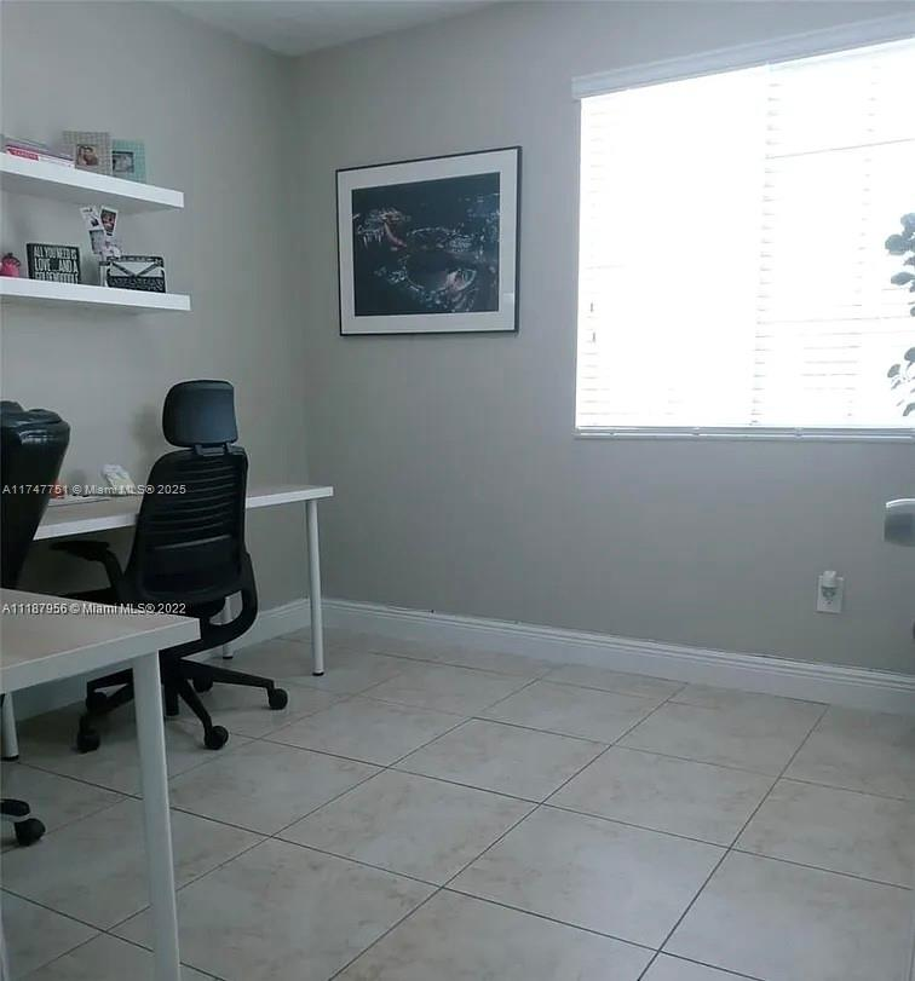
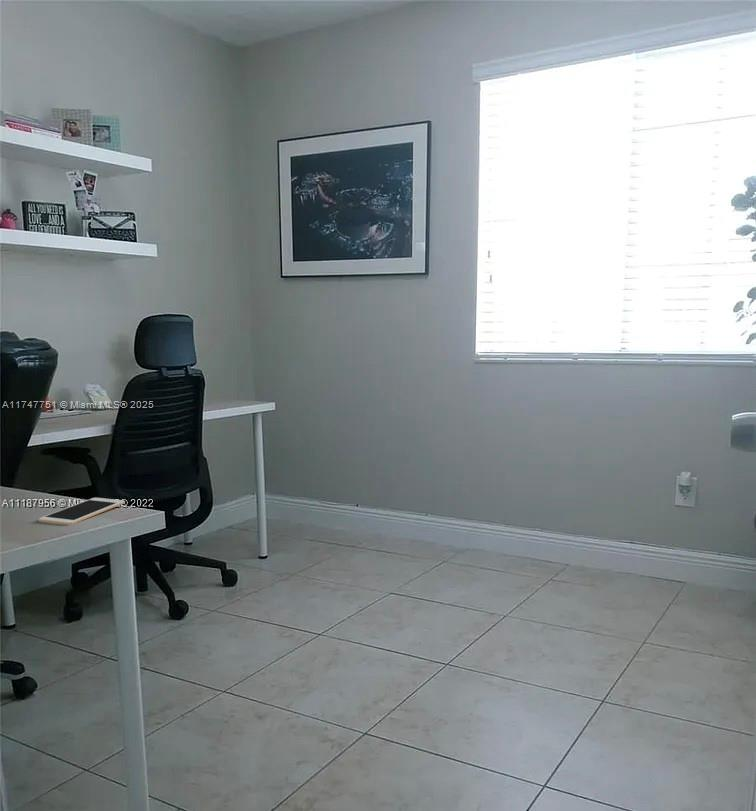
+ cell phone [38,497,125,526]
